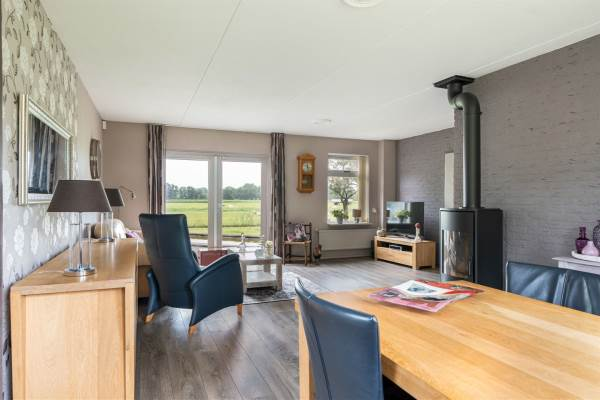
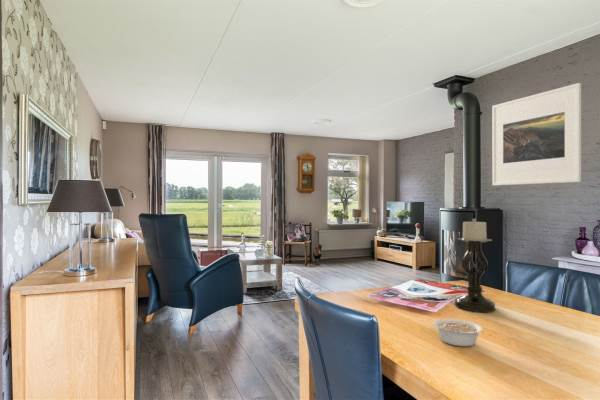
+ candle holder [453,218,497,313]
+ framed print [491,82,582,186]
+ legume [432,318,484,347]
